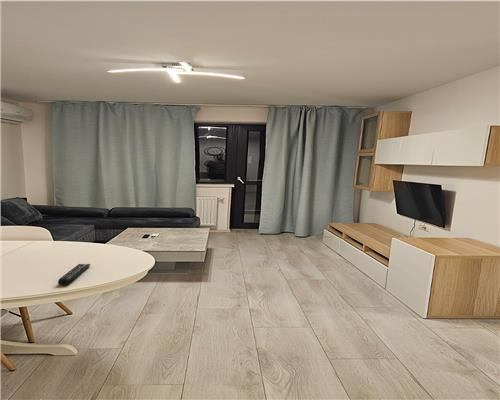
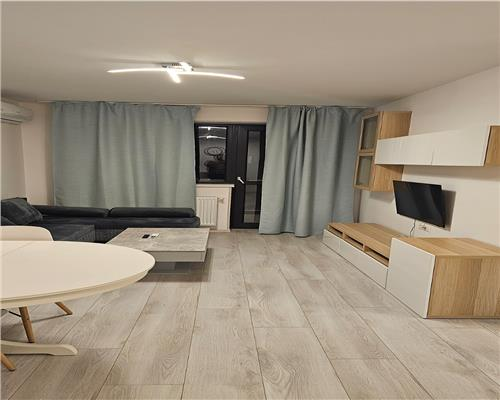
- remote control [57,263,91,286]
